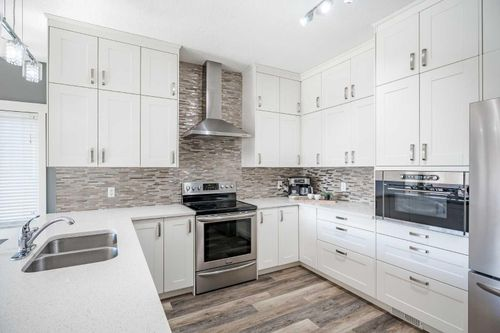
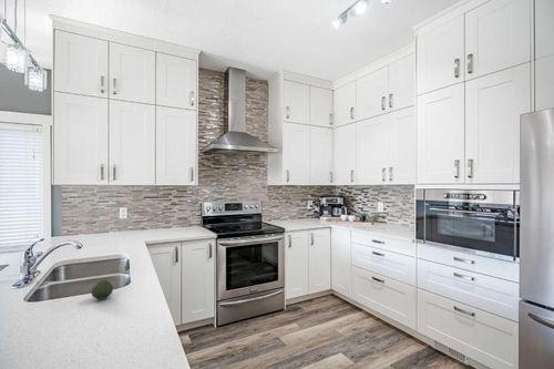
+ fruit [90,279,114,301]
